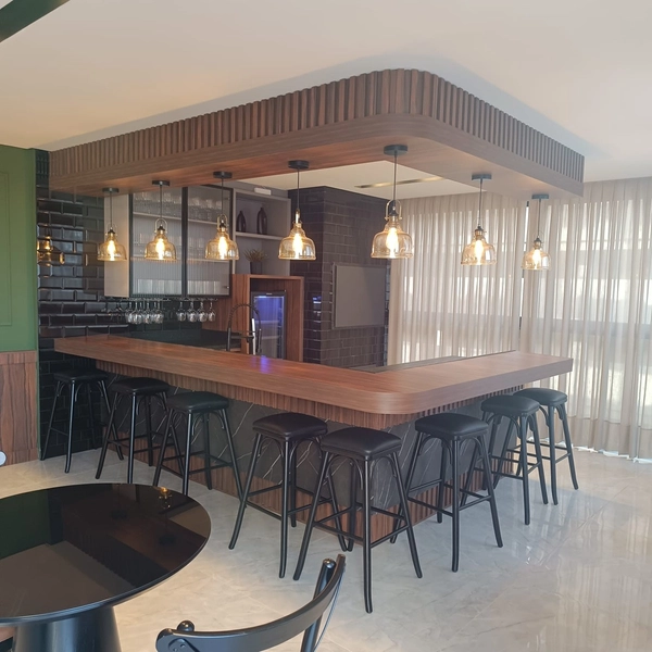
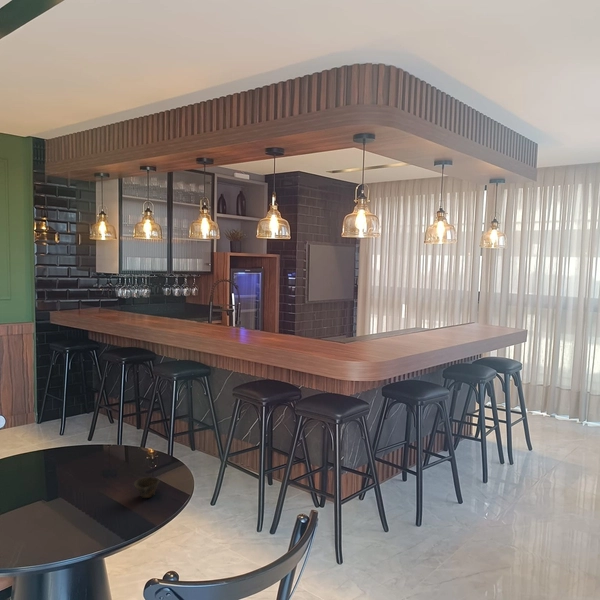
+ cup [133,476,161,499]
